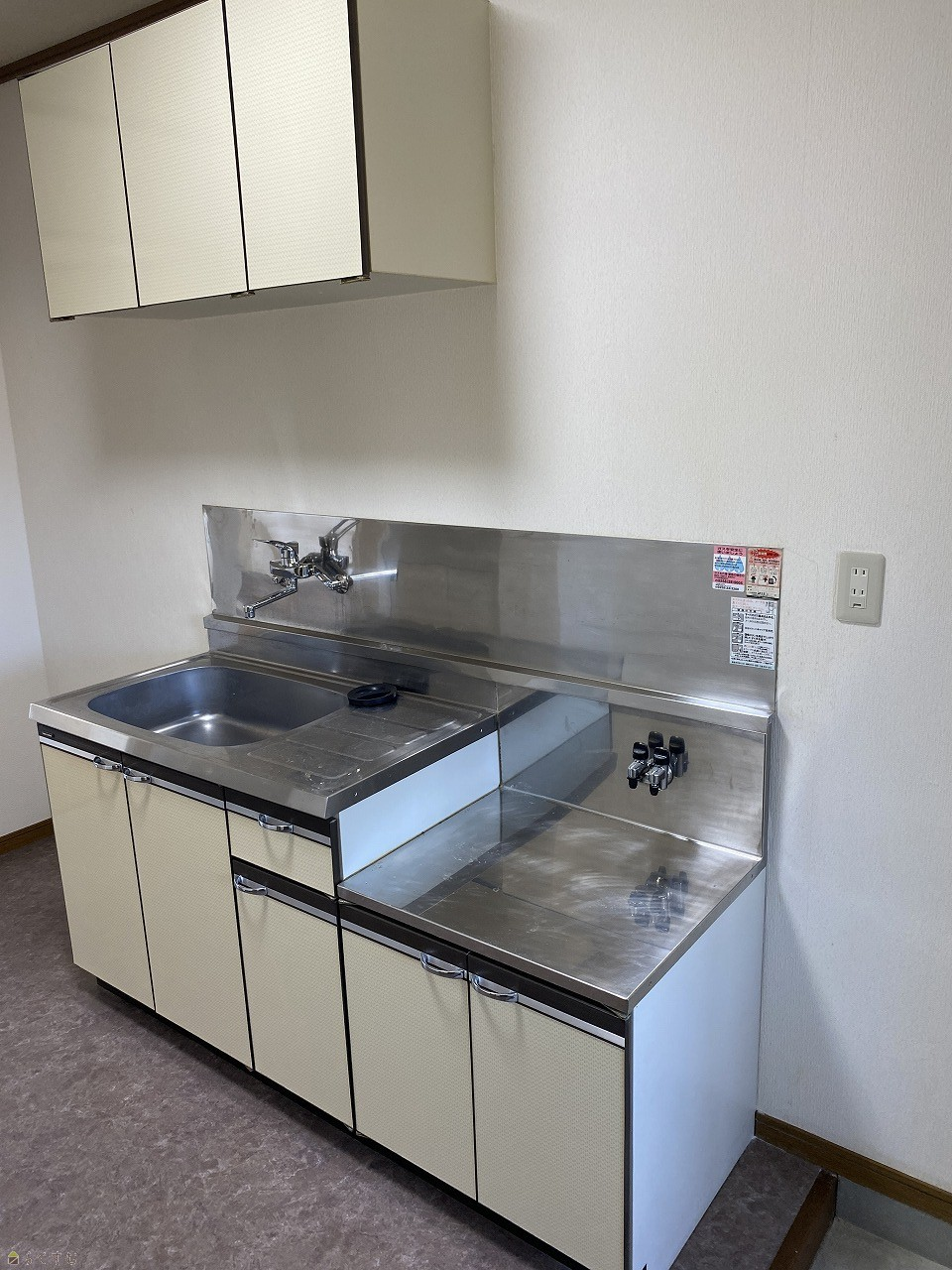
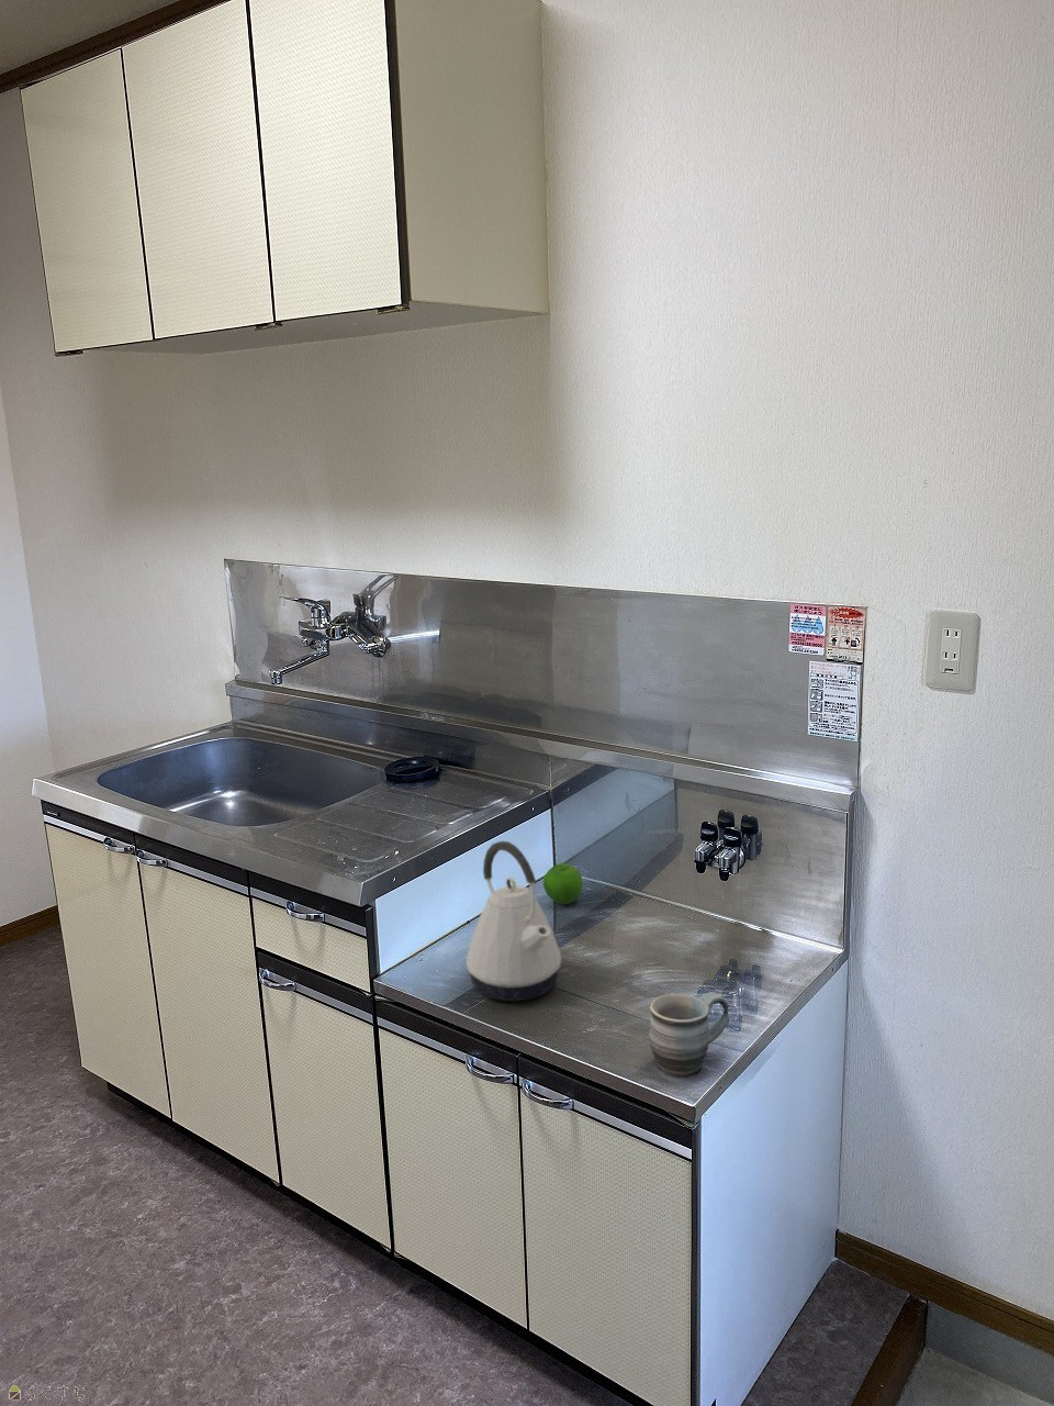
+ mug [648,991,730,1078]
+ apple [542,862,583,906]
+ kettle [465,840,562,1002]
